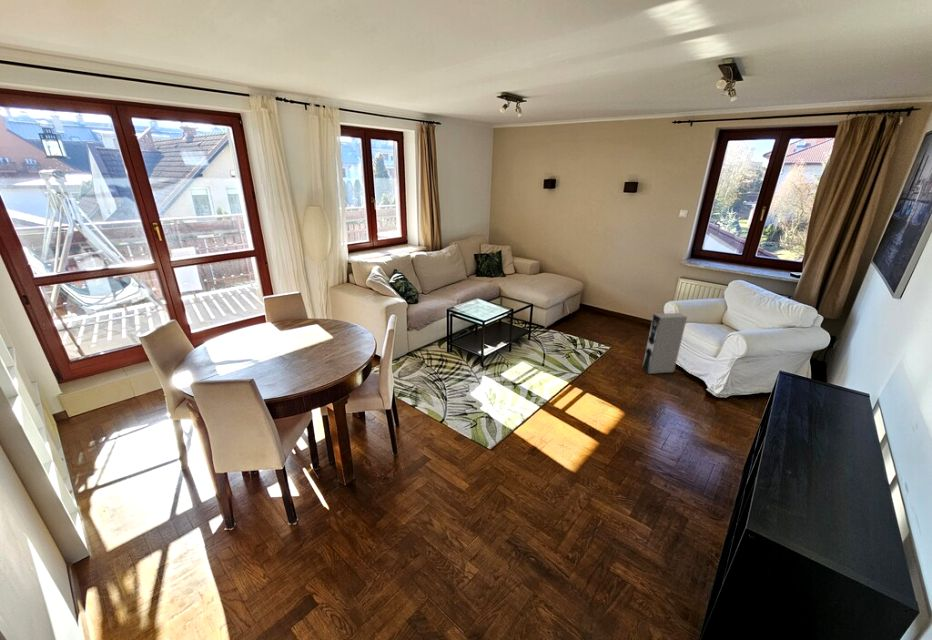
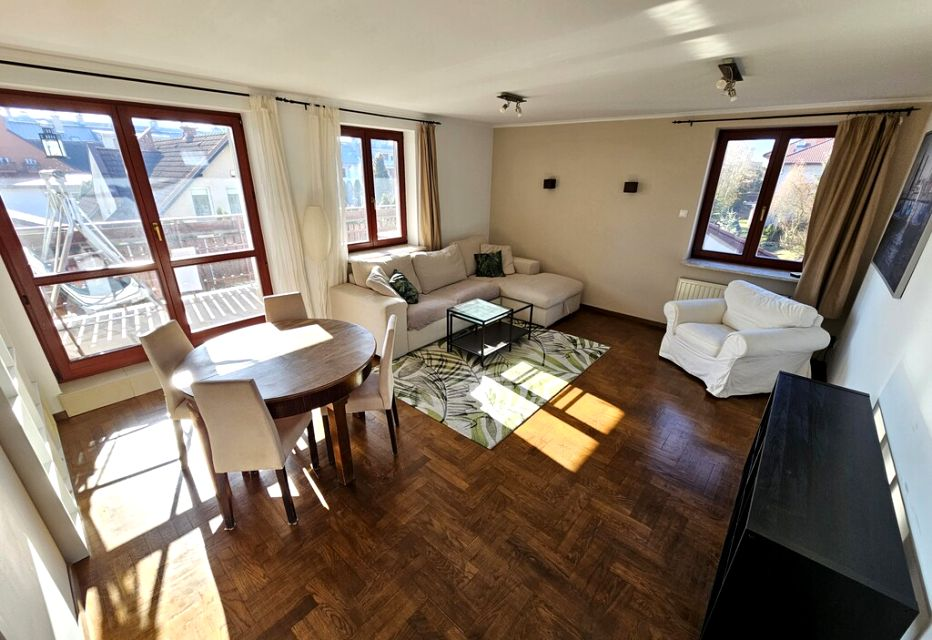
- speaker [641,312,688,375]
